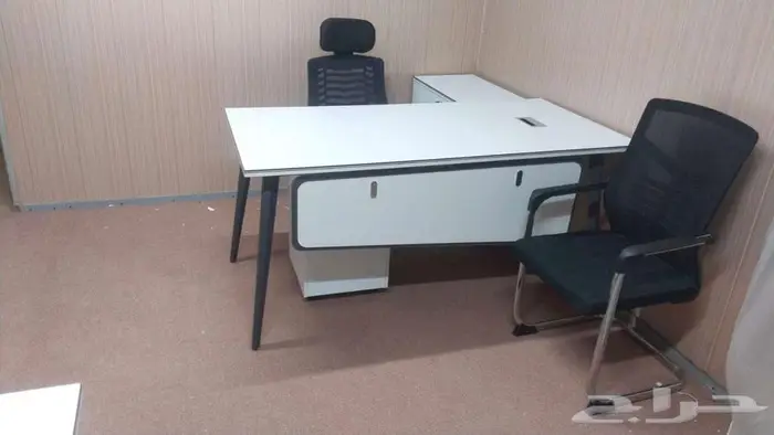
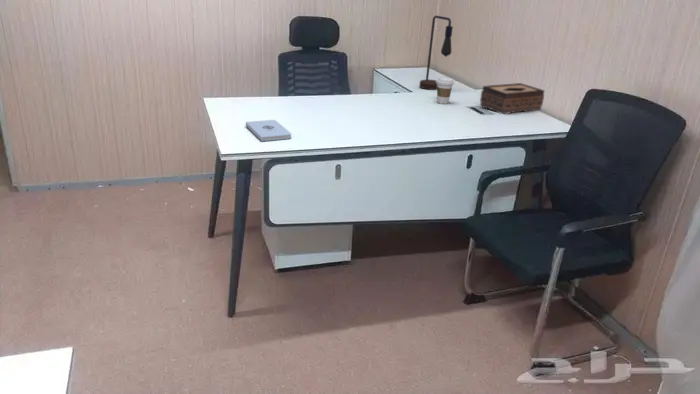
+ tissue box [479,82,546,115]
+ notepad [245,119,292,142]
+ coffee cup [436,76,455,105]
+ table lamp [418,15,454,91]
